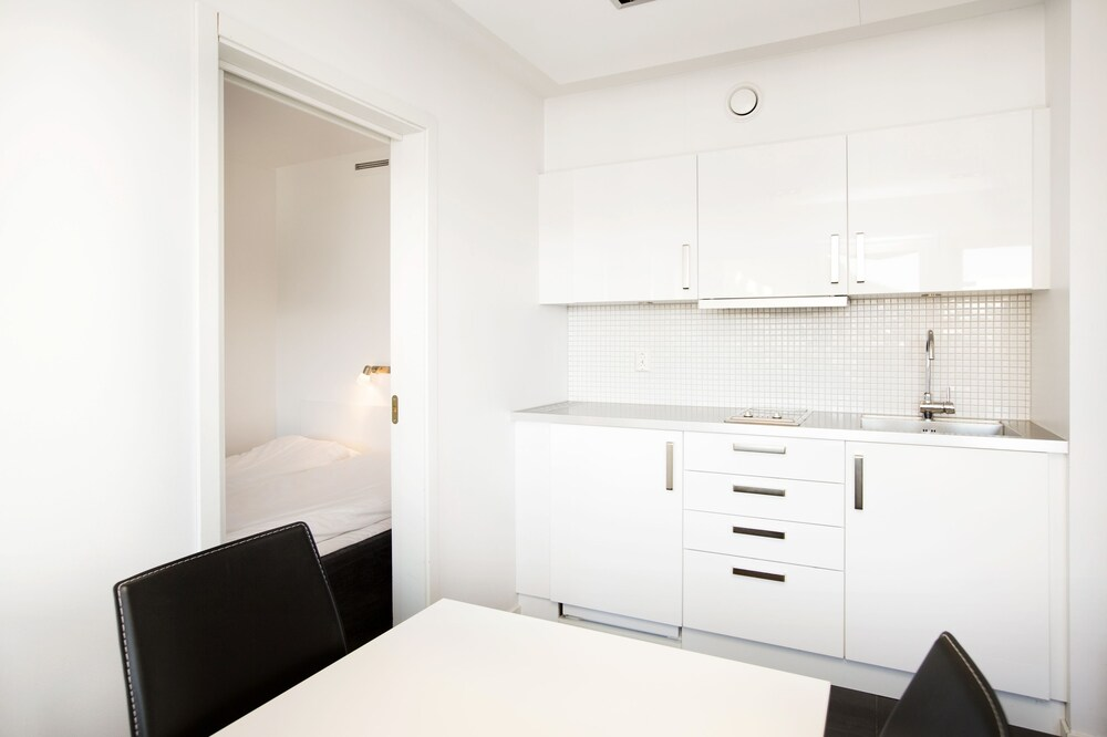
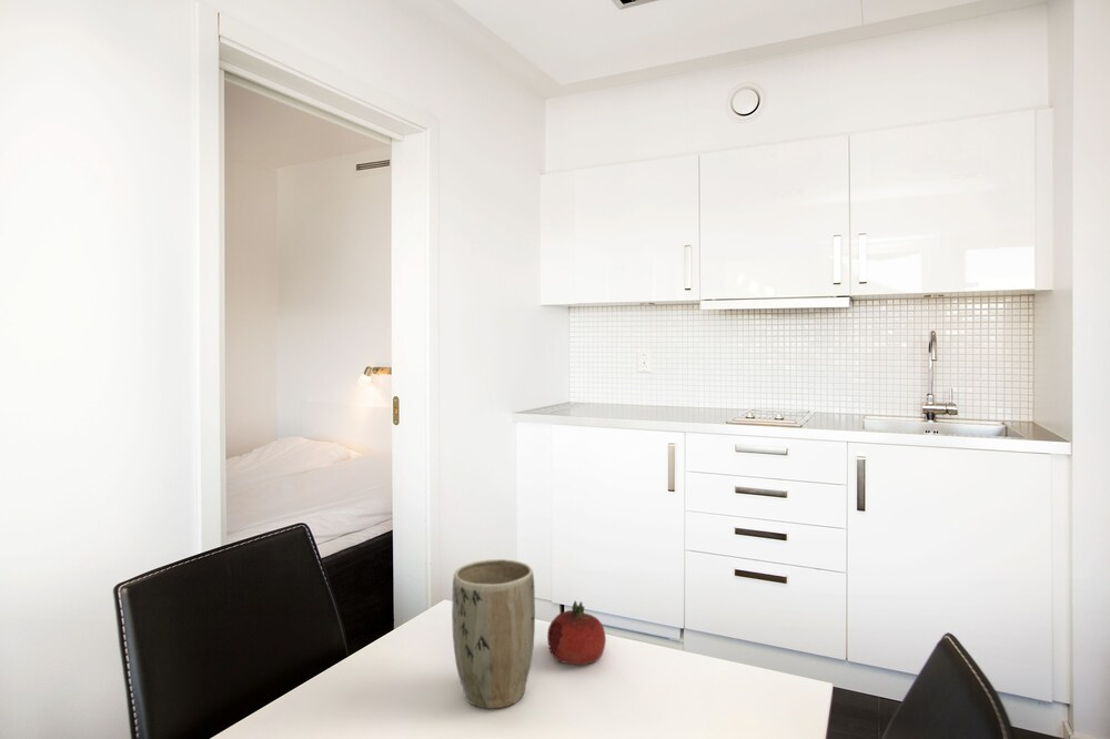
+ plant pot [451,558,536,709]
+ fruit [546,599,607,666]
